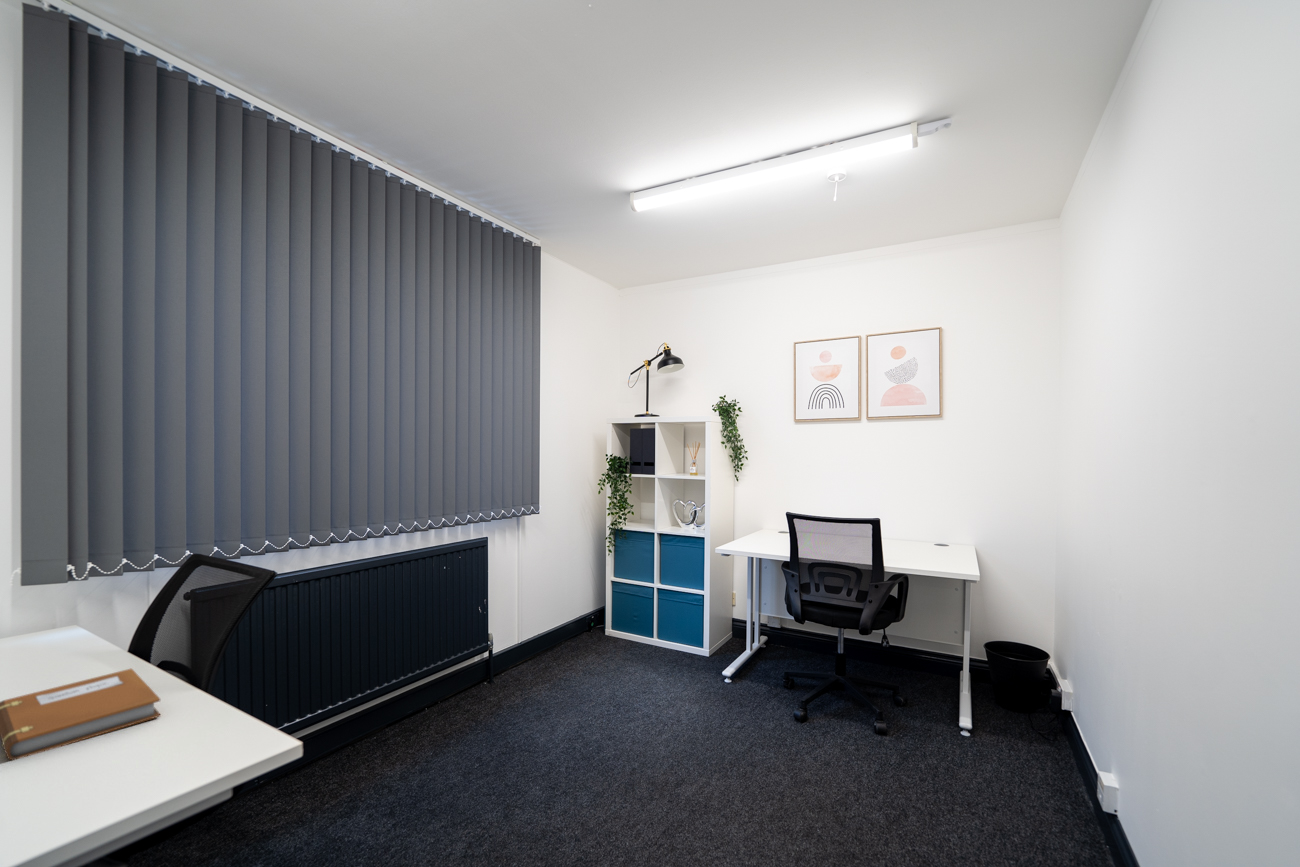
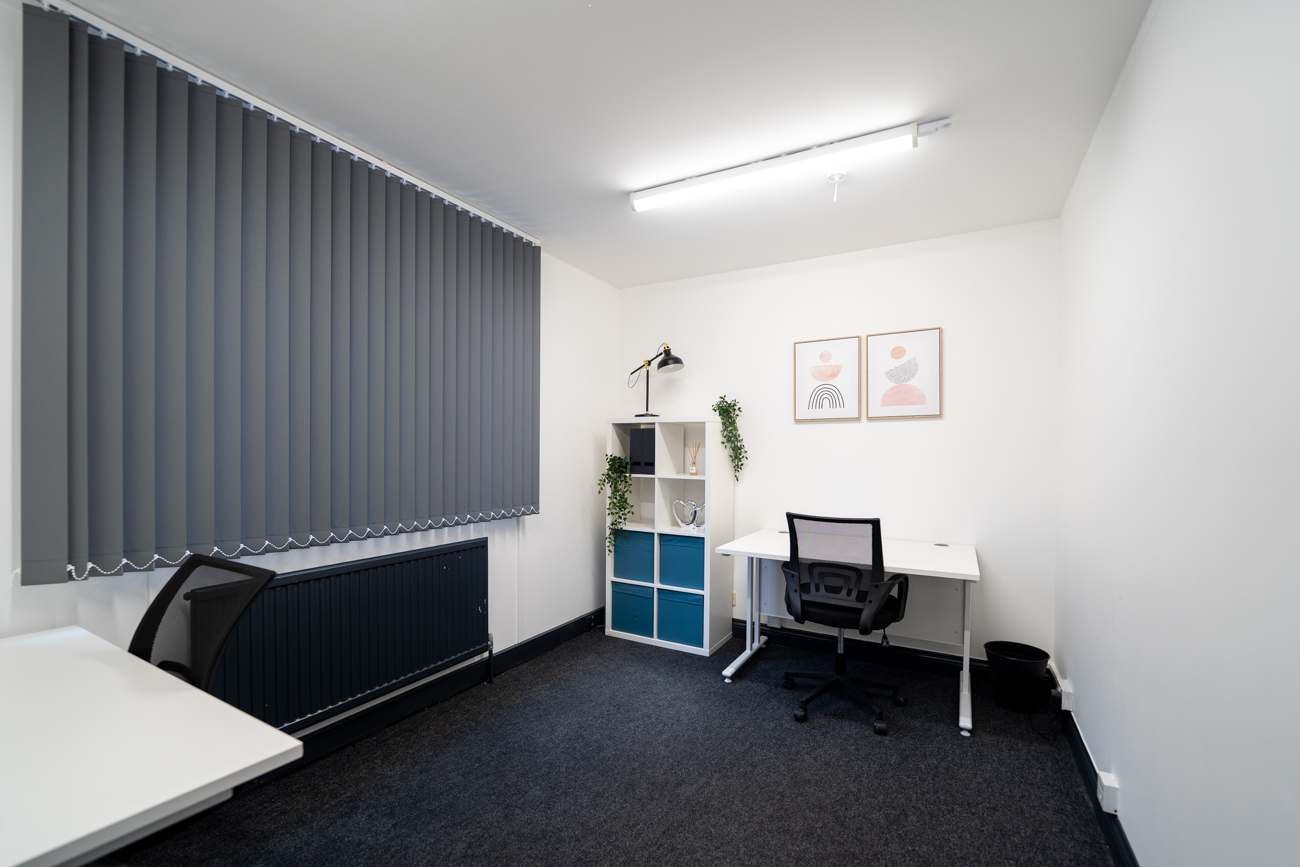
- notebook [0,667,161,761]
